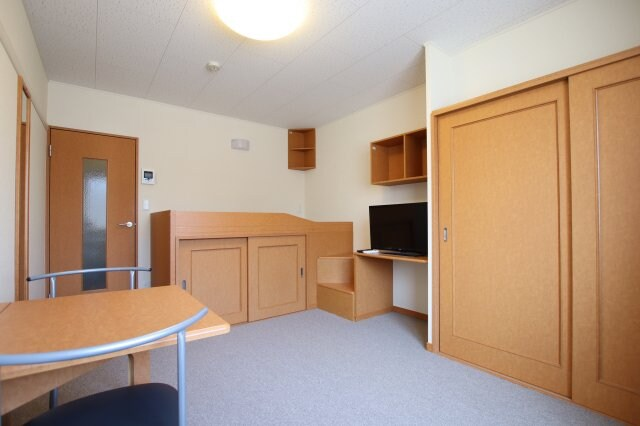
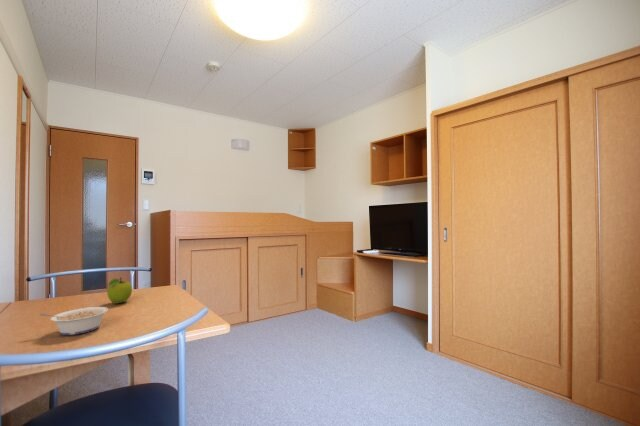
+ legume [39,306,109,336]
+ fruit [106,276,133,305]
